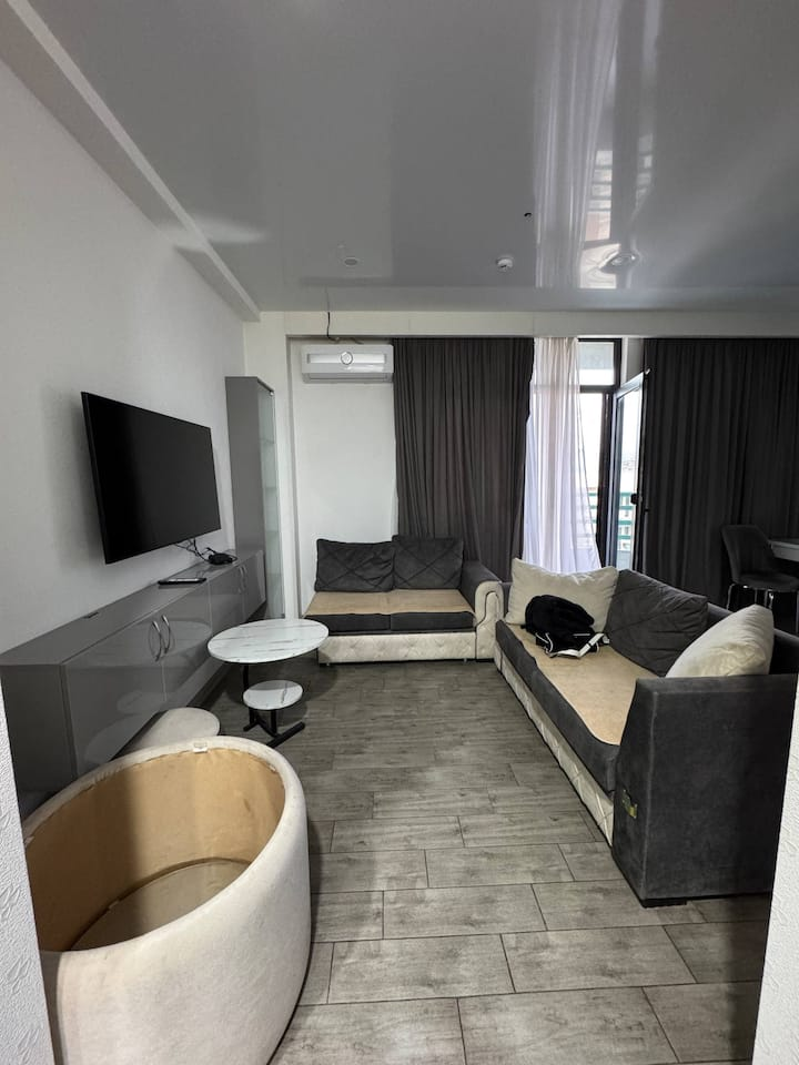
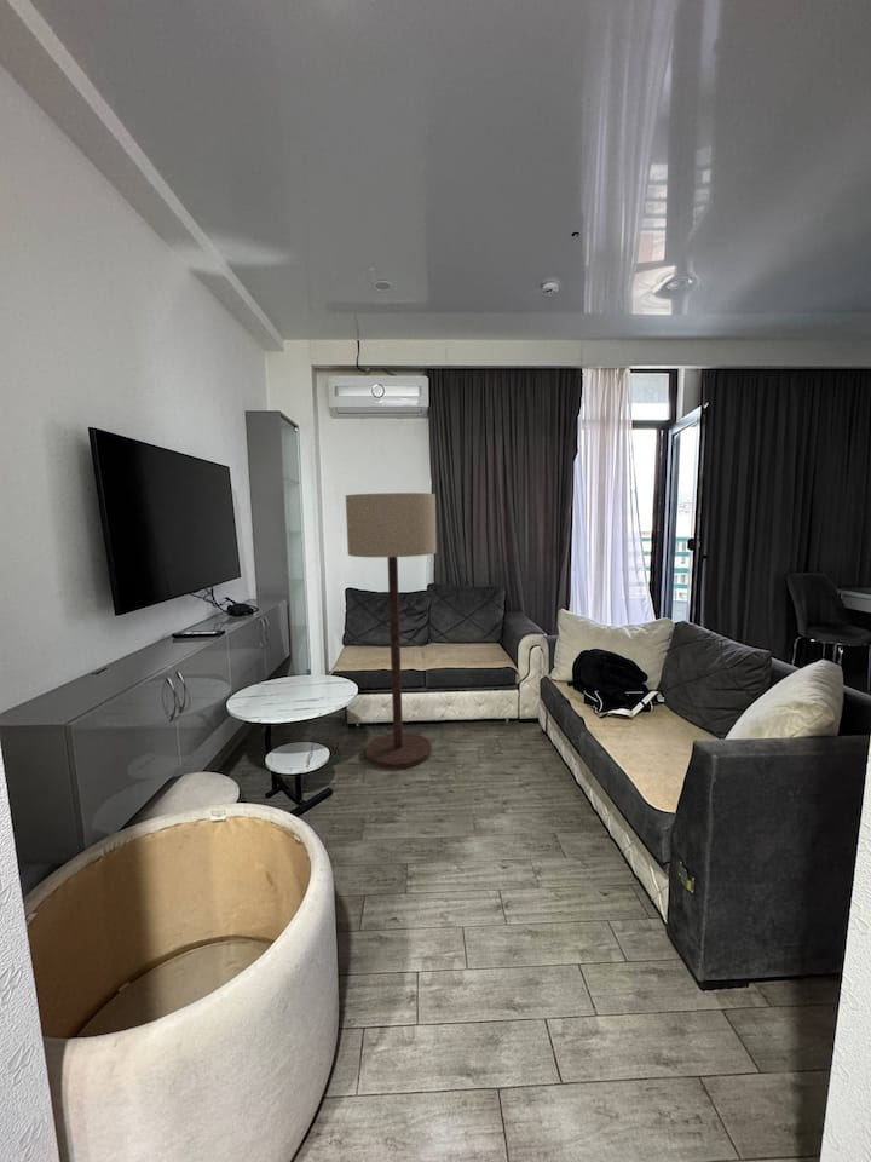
+ floor lamp [345,491,438,770]
